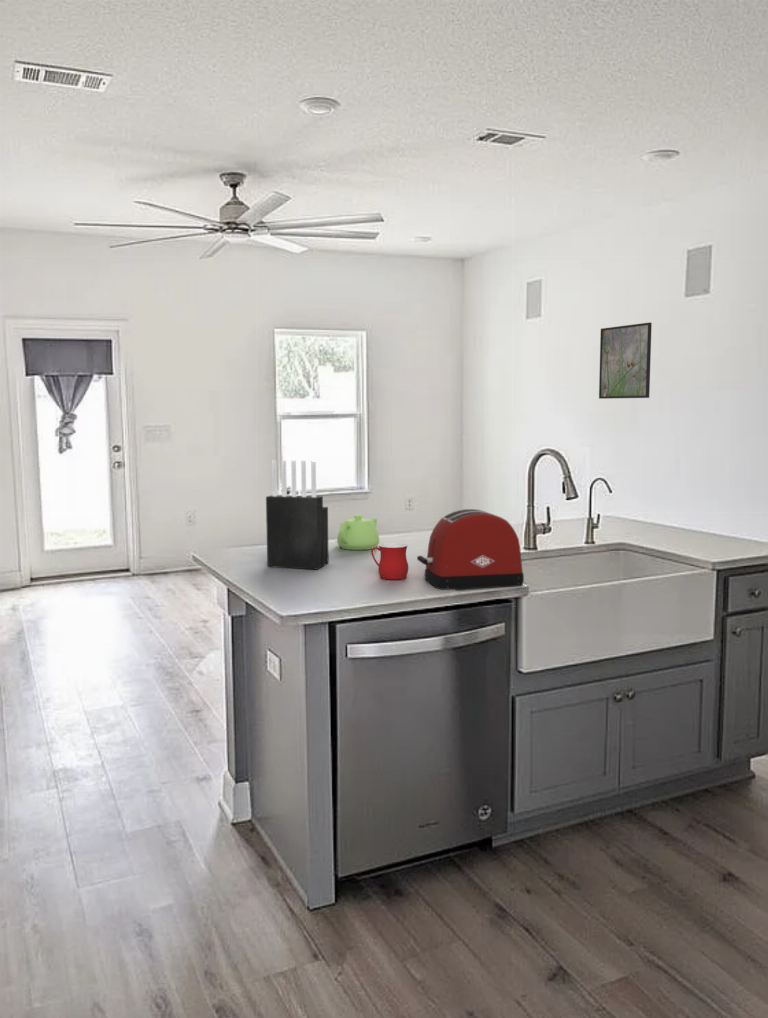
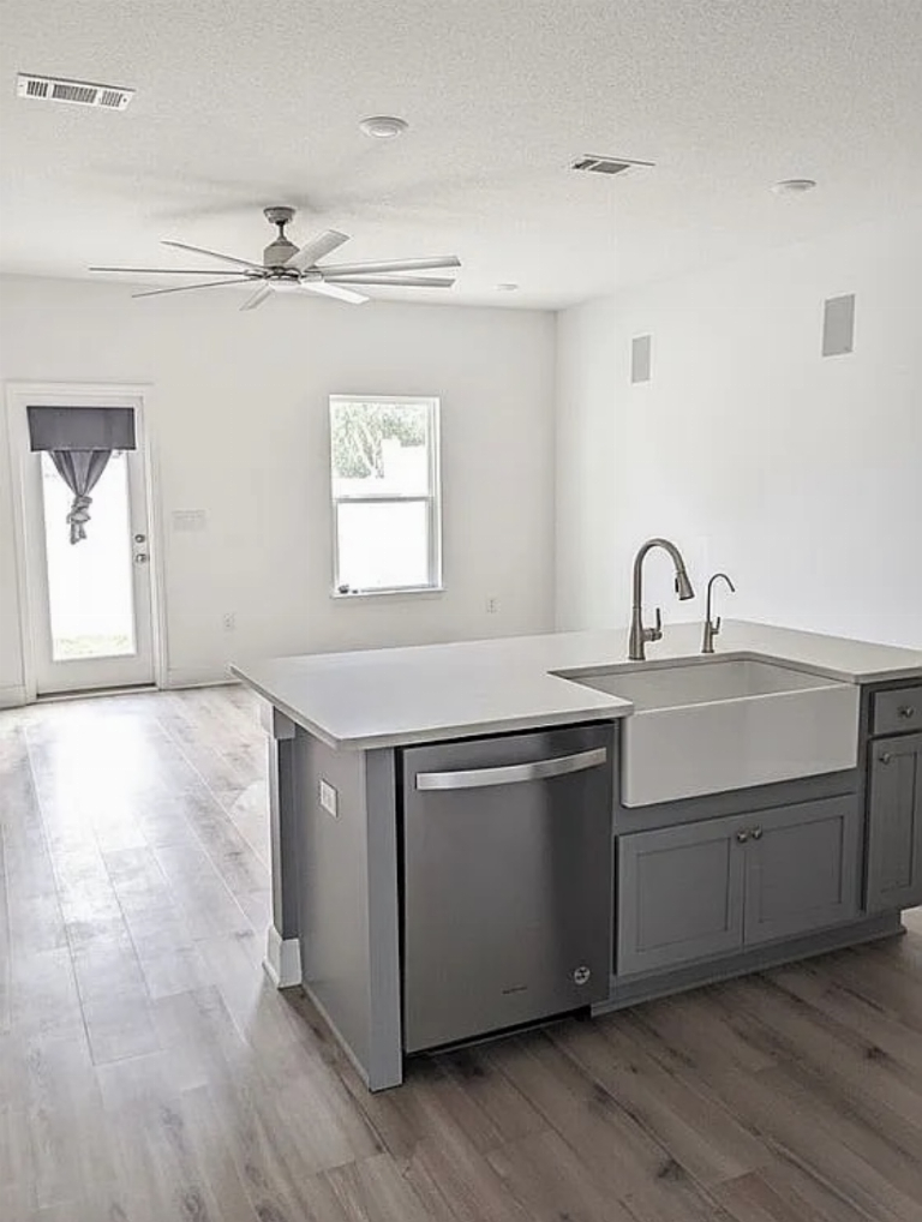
- toaster [416,508,525,591]
- knife block [265,459,330,571]
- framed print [598,321,653,400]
- teapot [336,514,380,551]
- mug [370,542,409,581]
